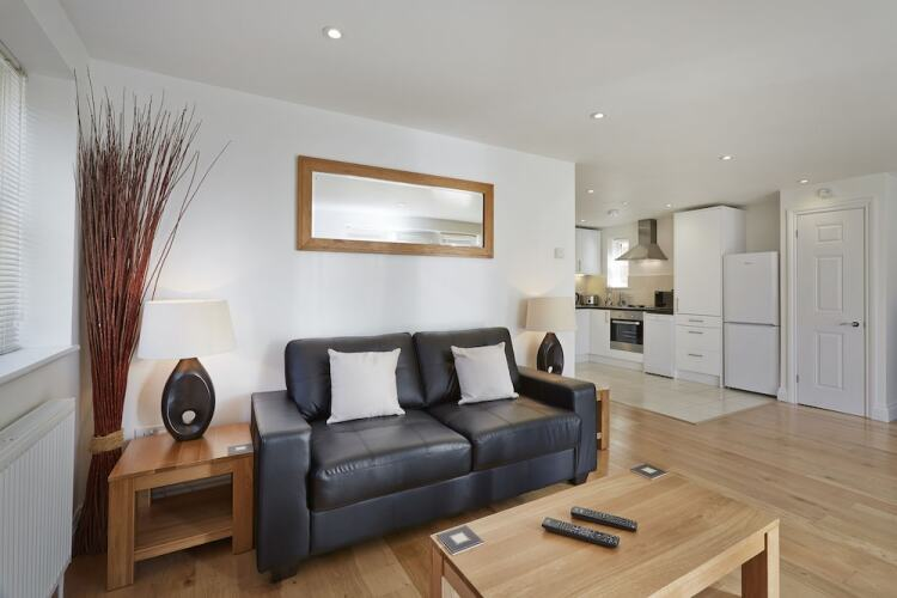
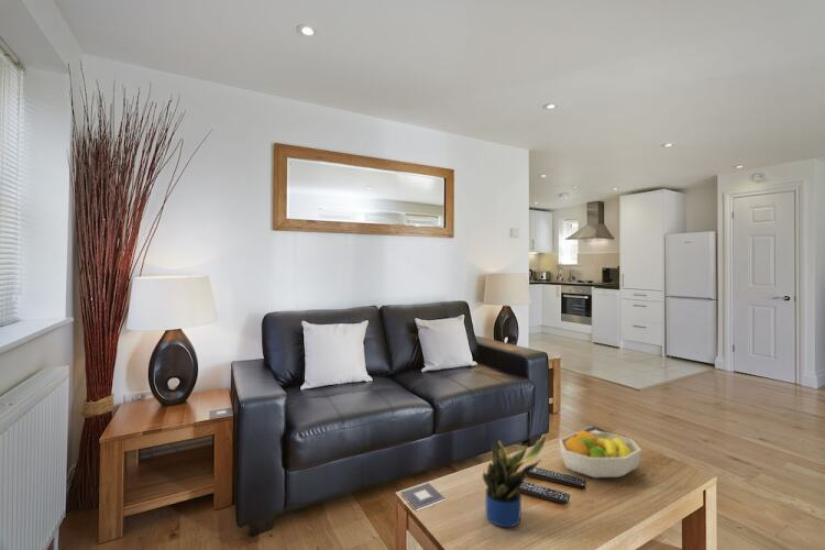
+ potted plant [482,433,548,528]
+ fruit bowl [558,429,642,479]
